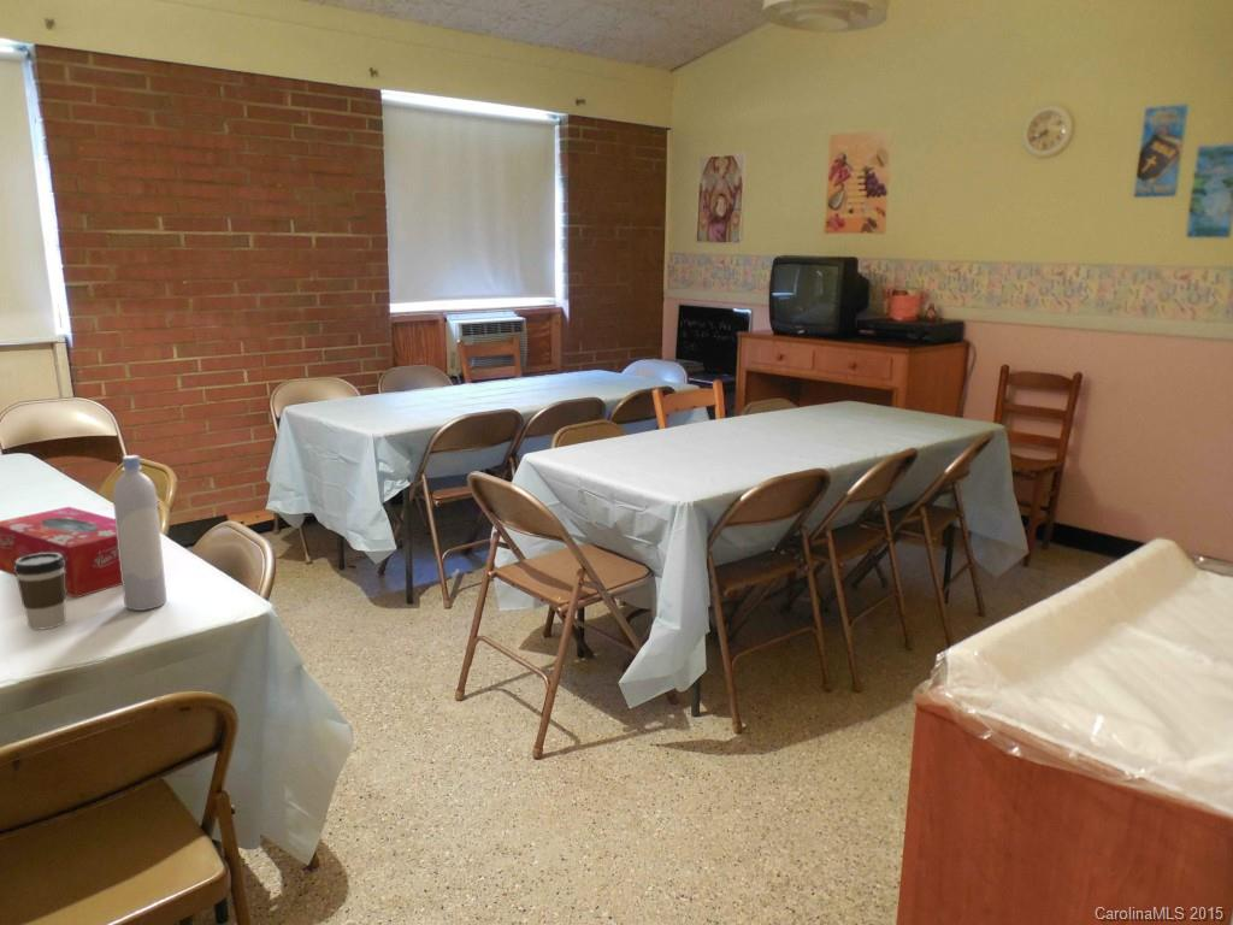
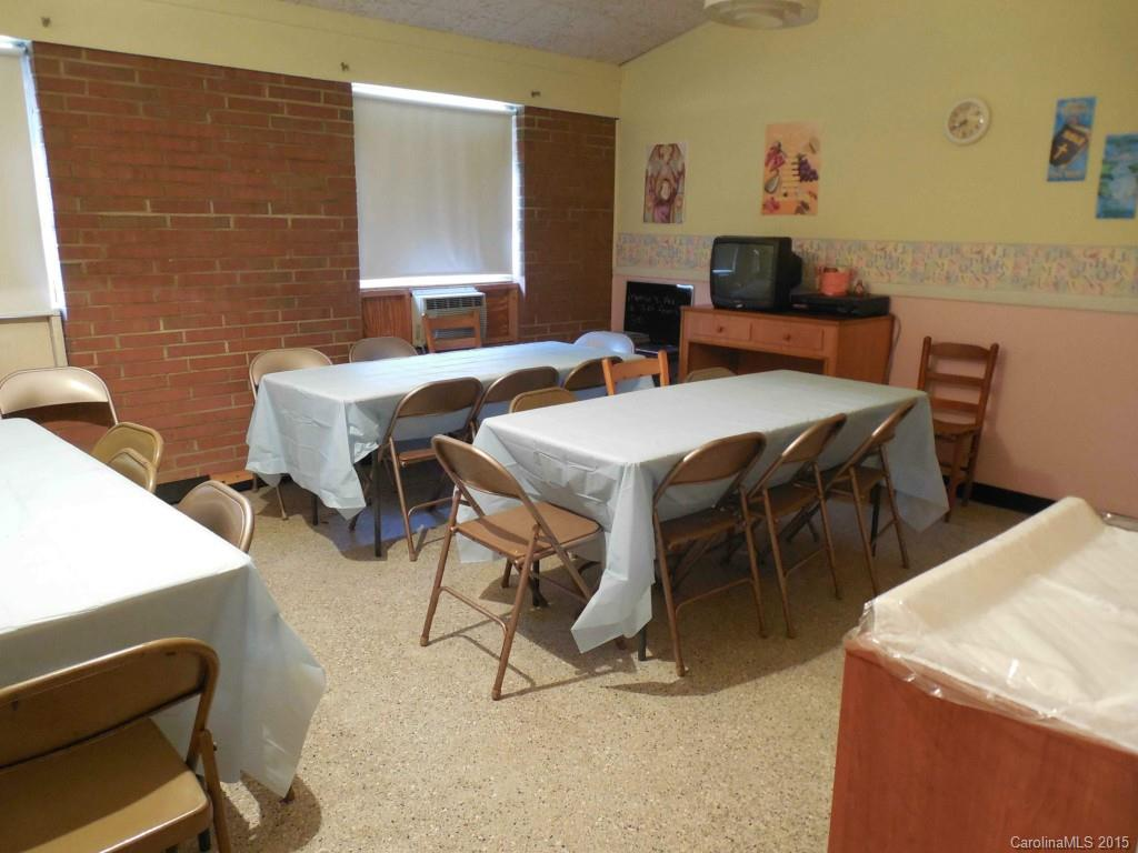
- bottle [112,454,167,612]
- coffee cup [14,553,67,631]
- tissue box [0,506,123,599]
